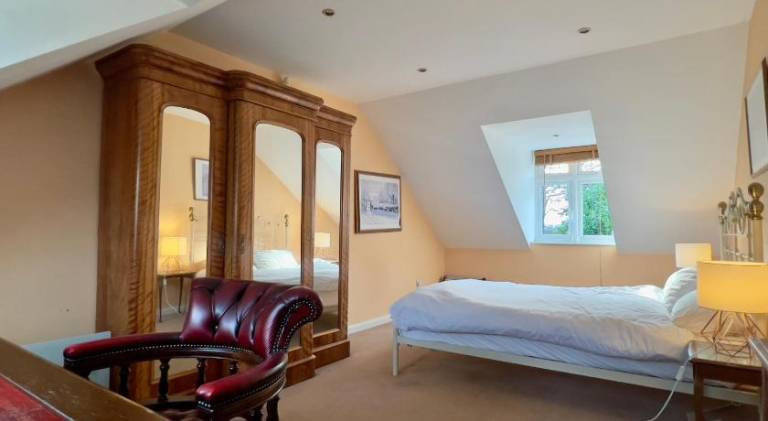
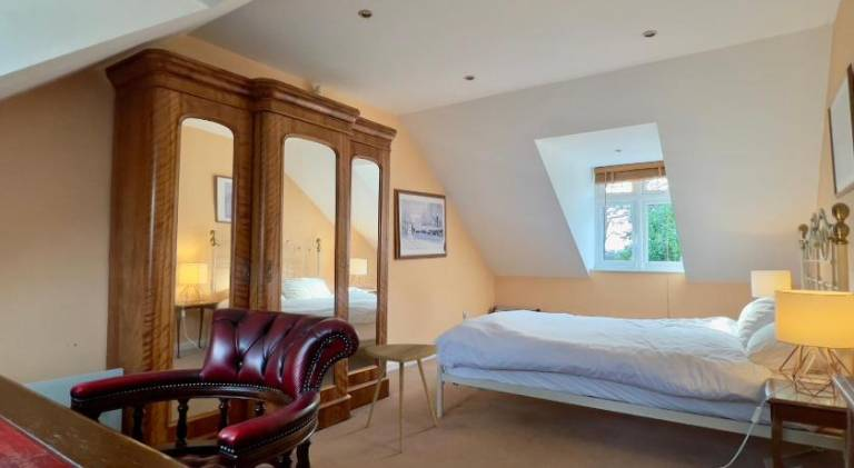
+ side table [364,342,439,452]
